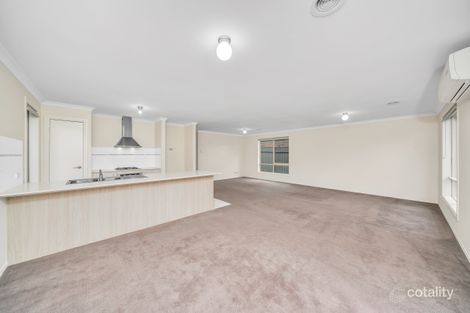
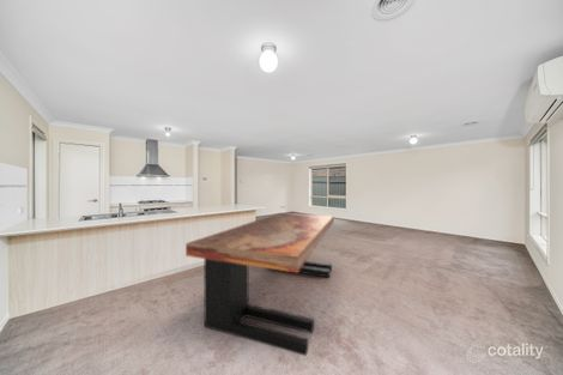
+ dining table [184,212,335,357]
